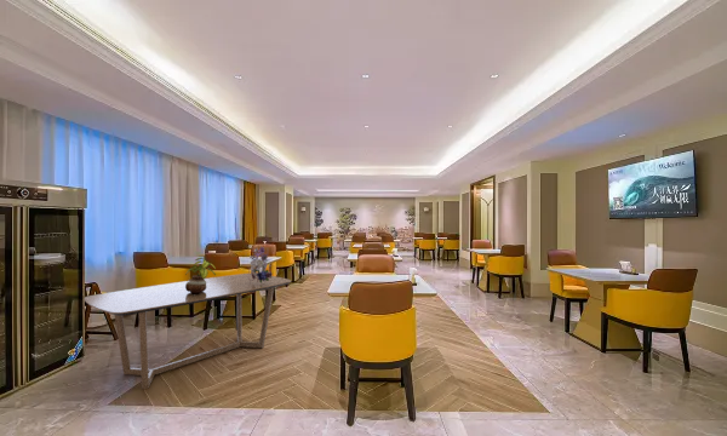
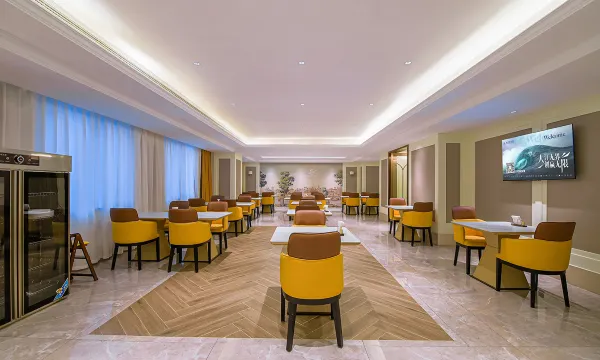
- bouquet [244,245,274,283]
- dining table [84,272,292,390]
- potted plant [184,257,217,294]
